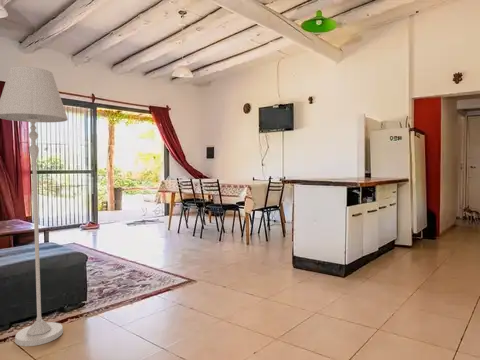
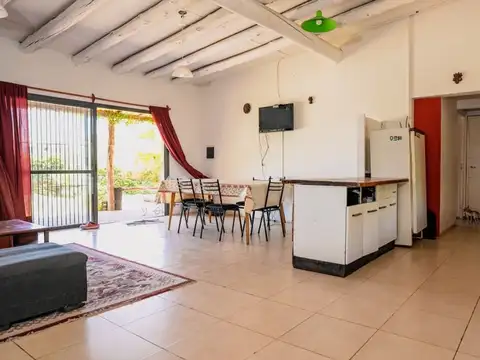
- floor lamp [0,65,69,347]
